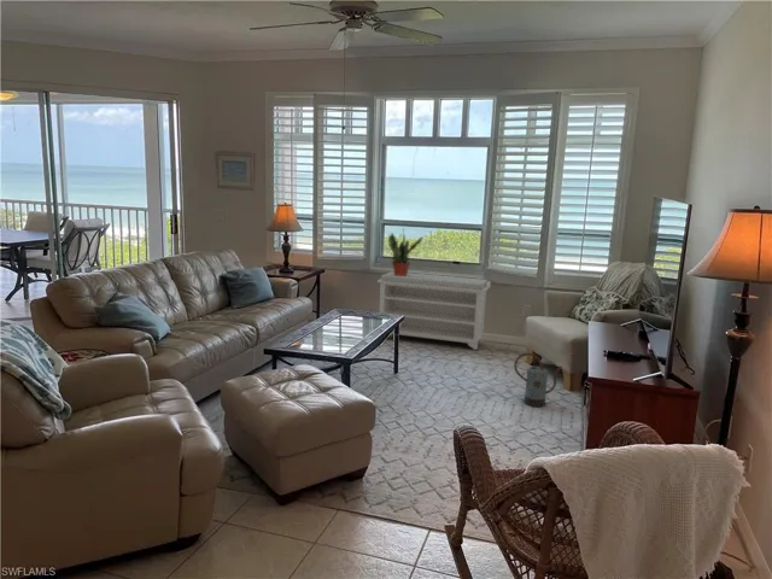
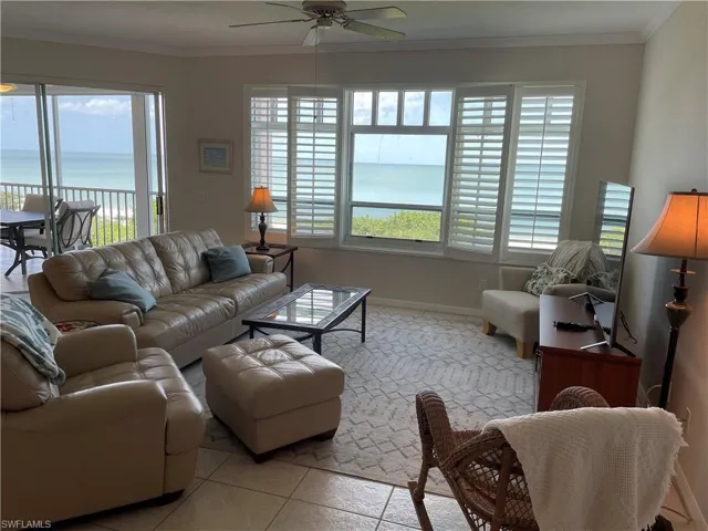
- bench [376,270,492,351]
- watering can [513,352,563,408]
- potted plant [387,227,425,276]
